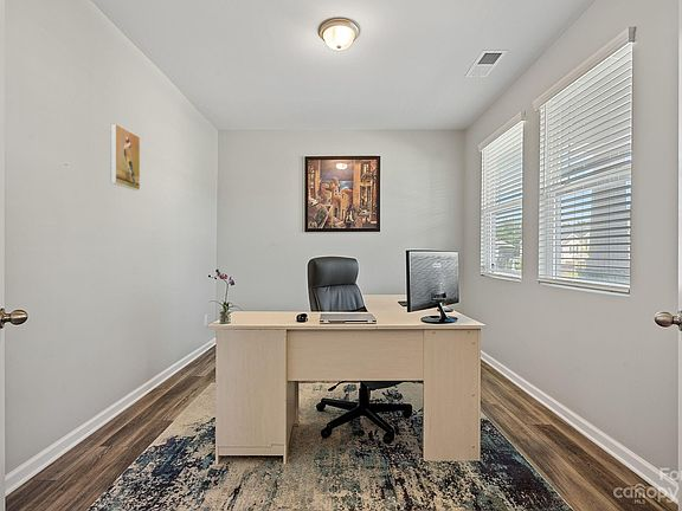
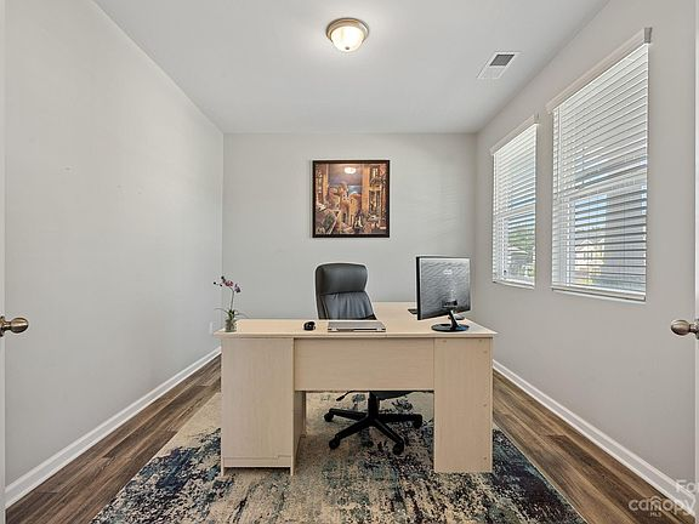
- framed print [110,122,141,192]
